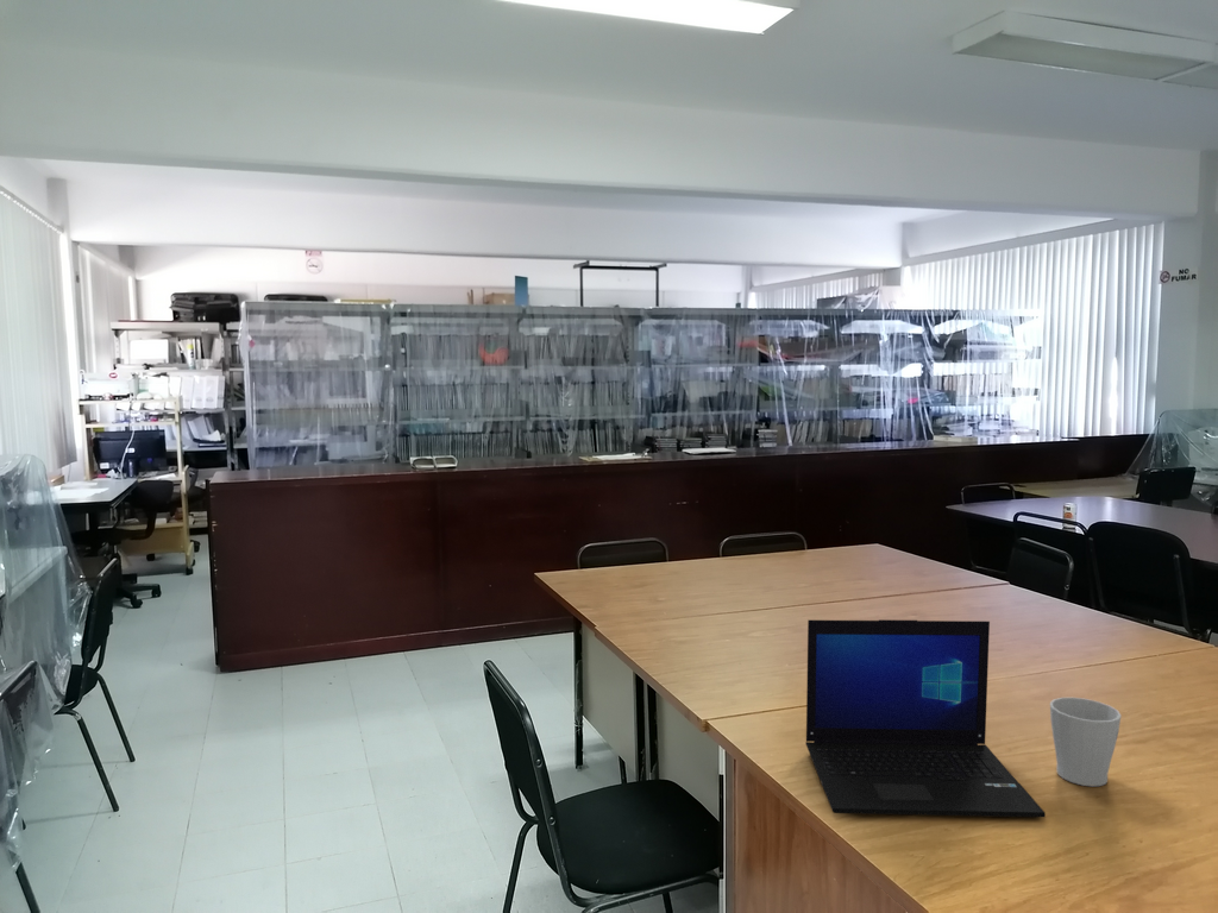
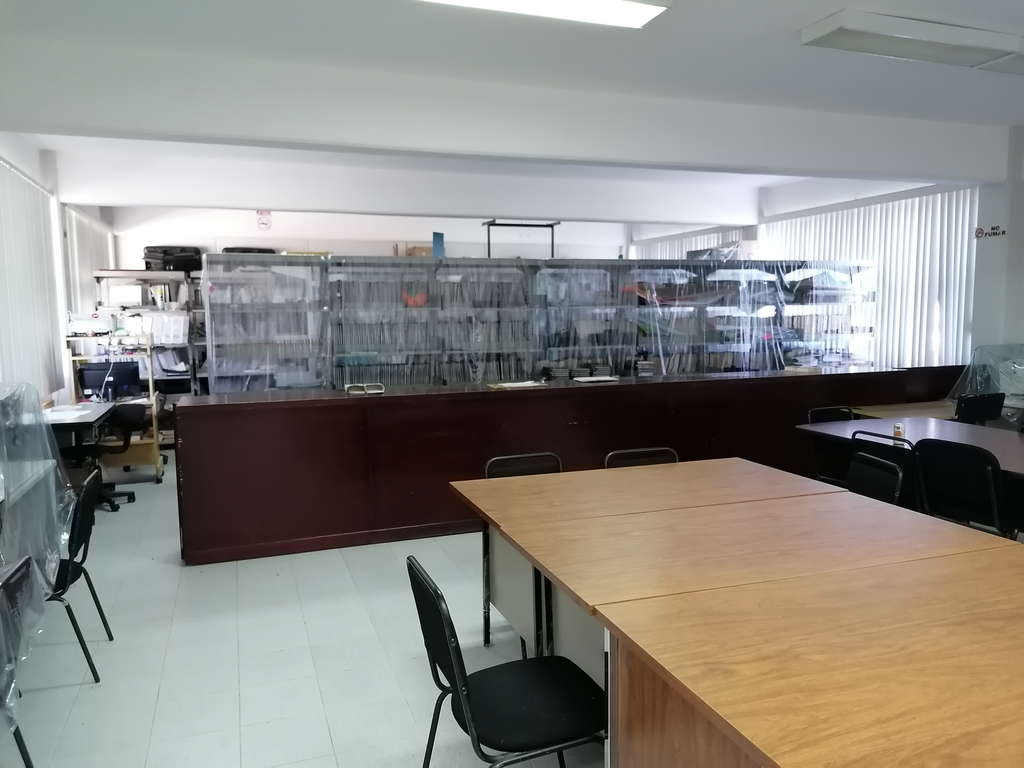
- mug [1049,697,1122,787]
- laptop [804,618,1047,819]
